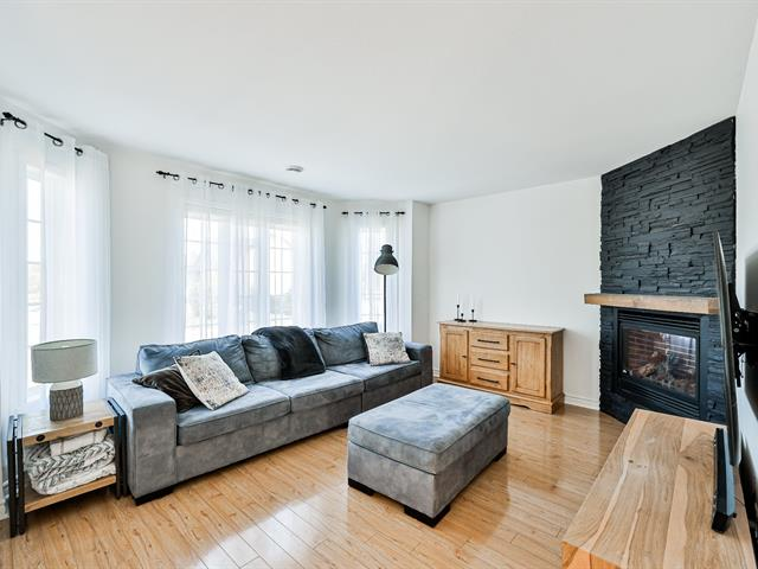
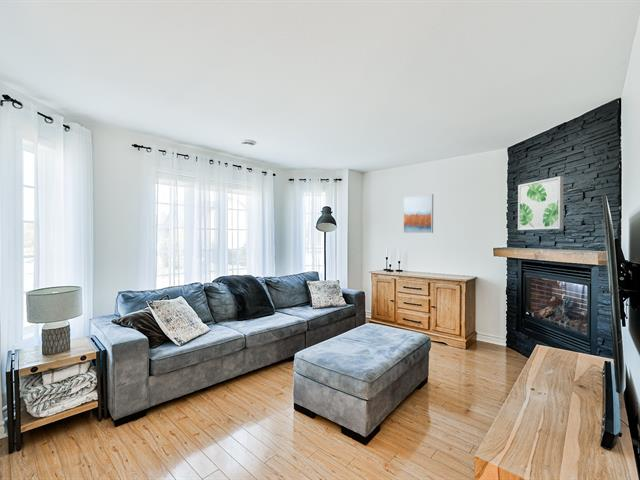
+ wall art [517,175,564,231]
+ wall art [402,193,434,234]
